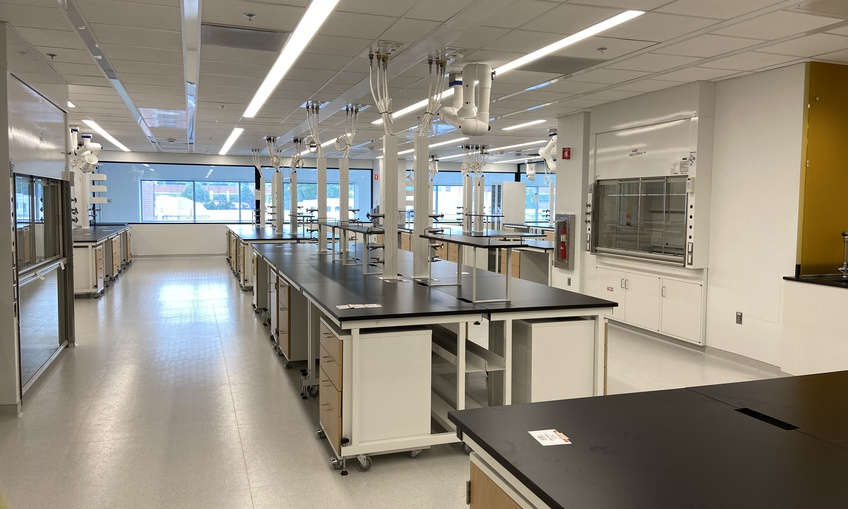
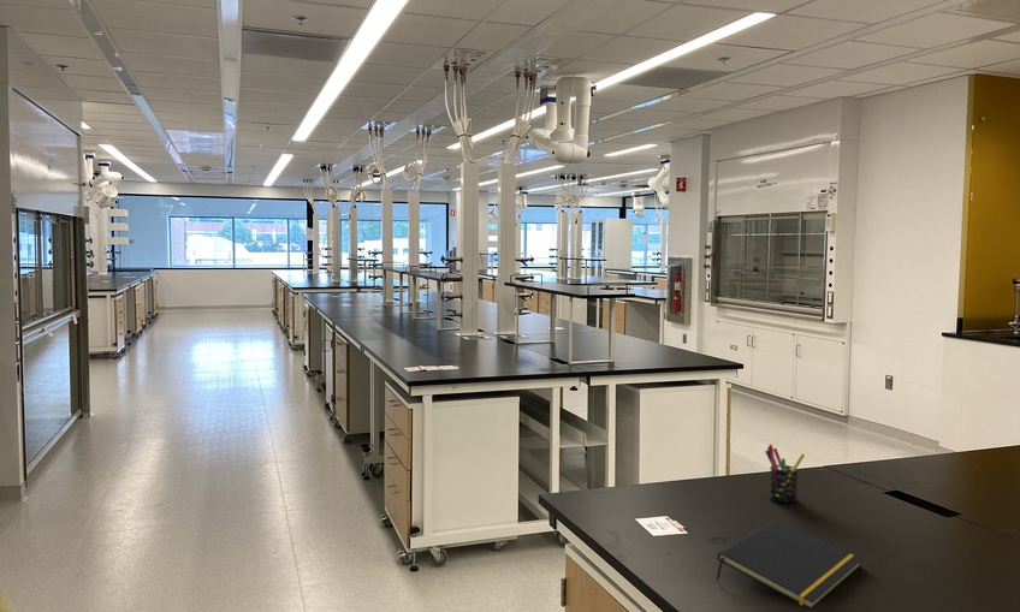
+ pen holder [764,444,806,505]
+ notepad [716,518,864,611]
